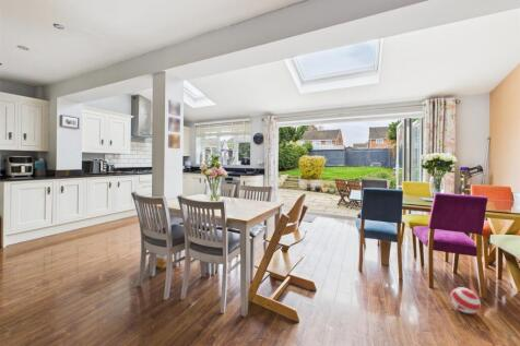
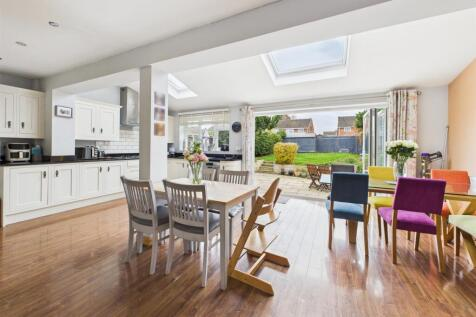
- ball [449,286,482,314]
